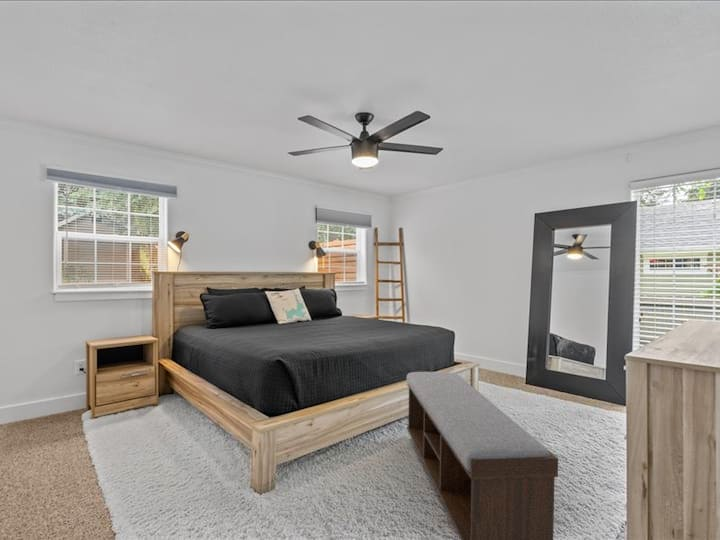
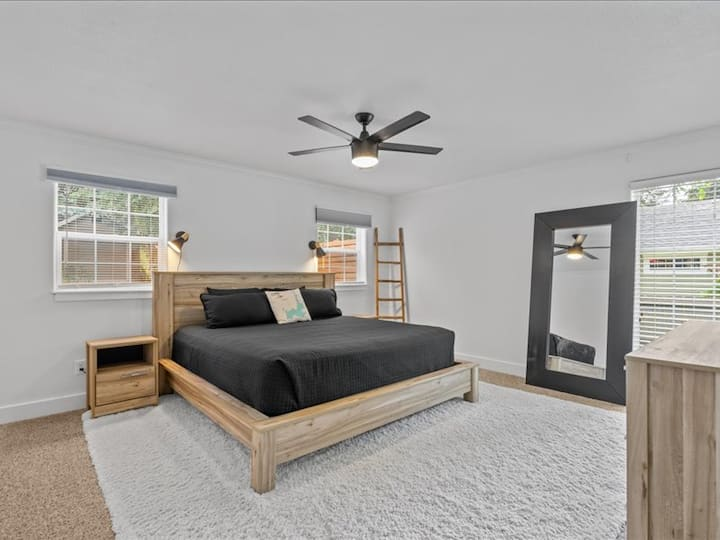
- bench [406,371,559,540]
